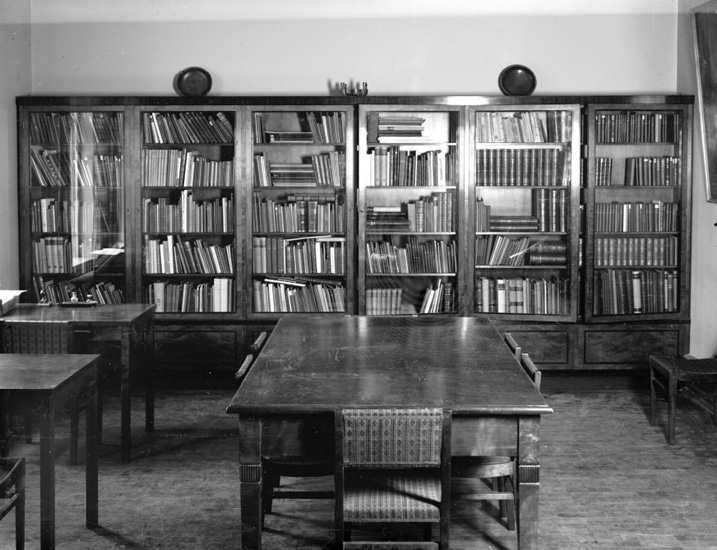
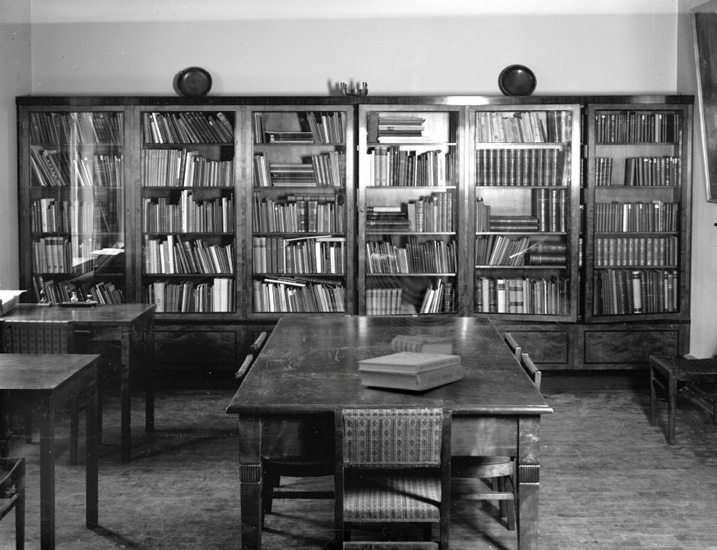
+ books [356,352,464,392]
+ book [390,334,455,355]
